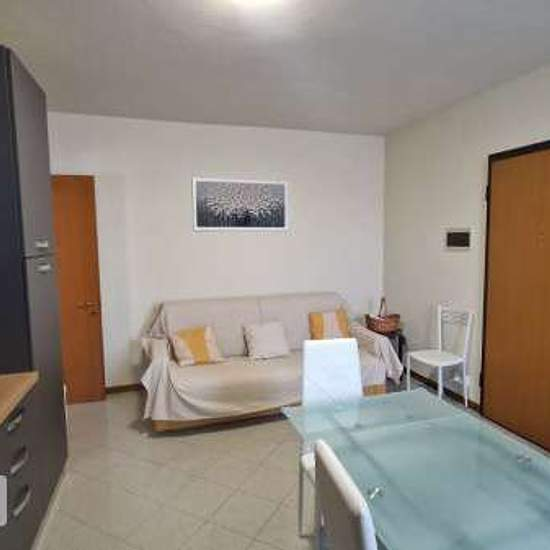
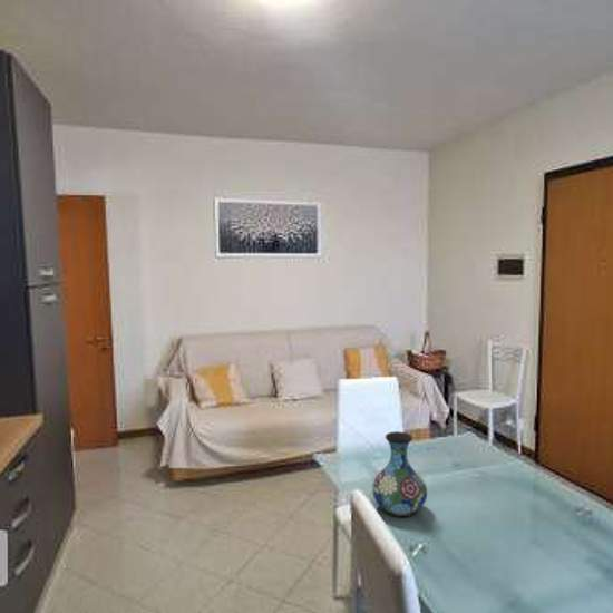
+ vase [371,430,428,518]
